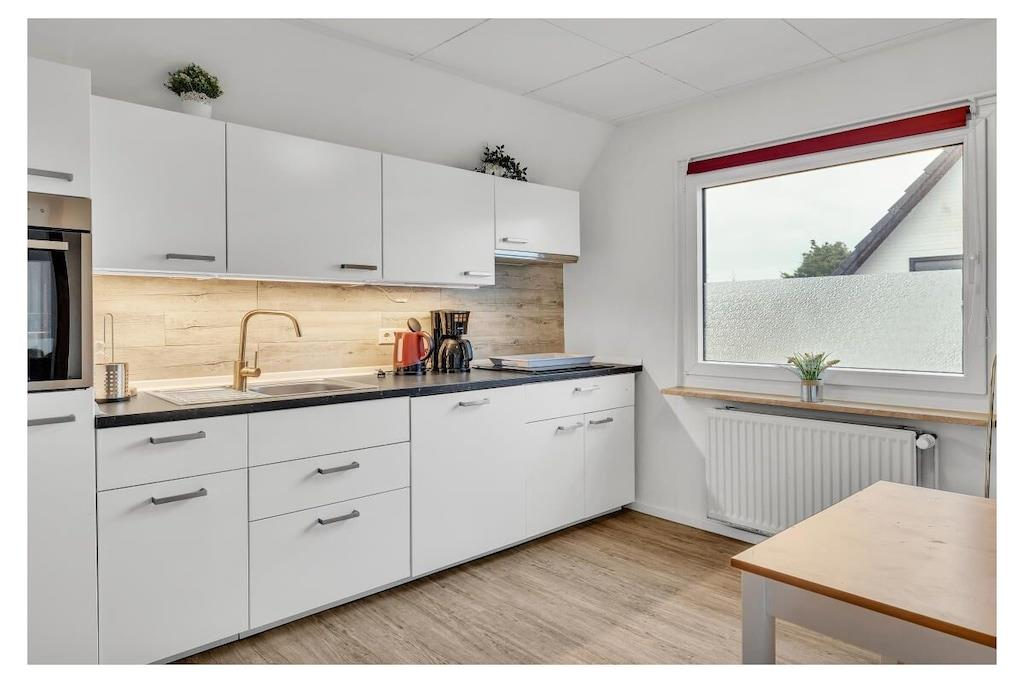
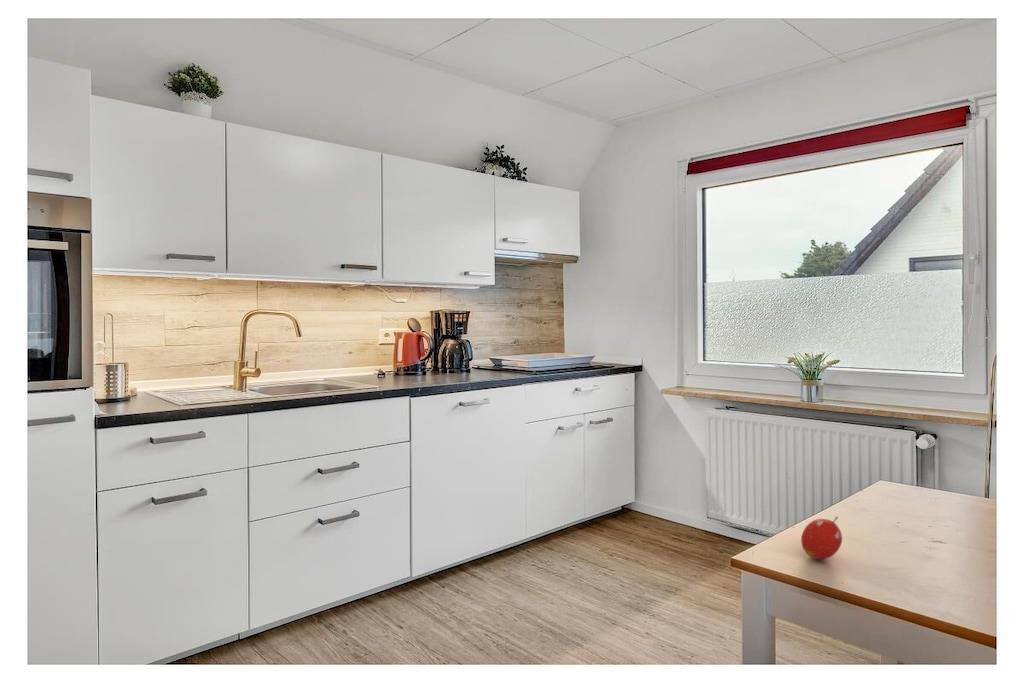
+ fruit [800,515,843,560]
